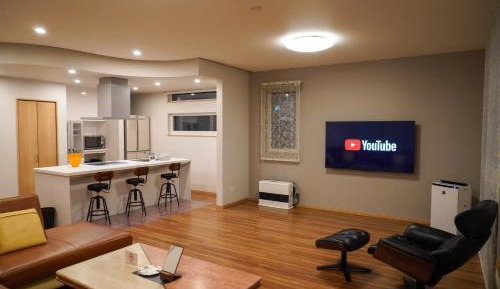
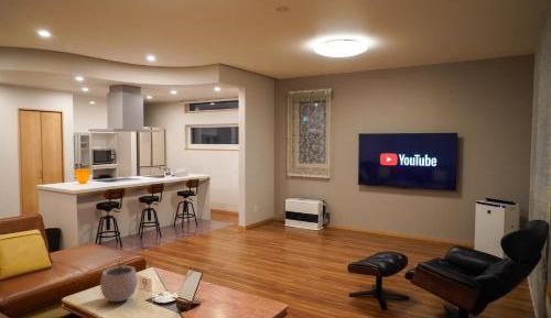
+ plant pot [99,257,139,303]
